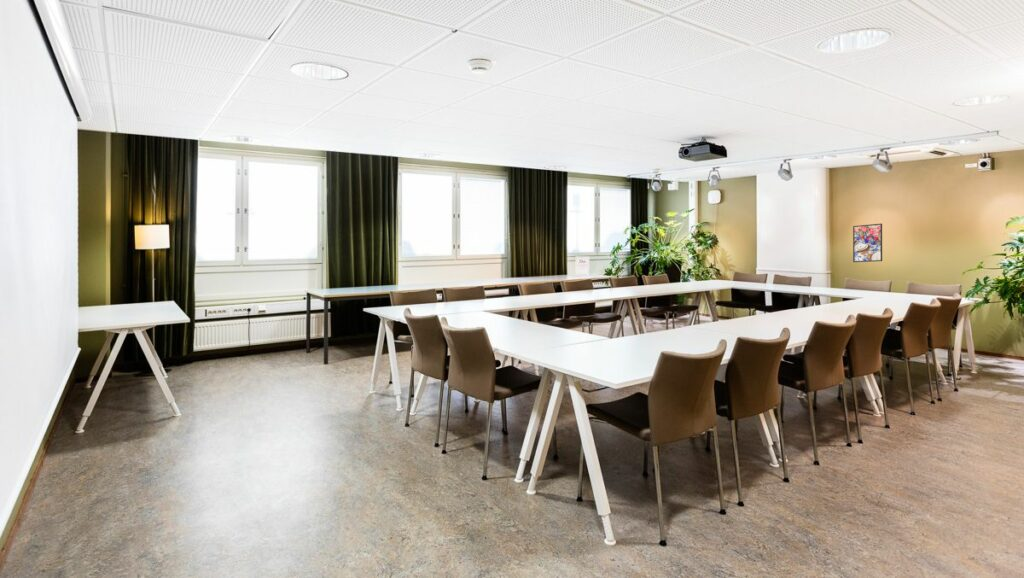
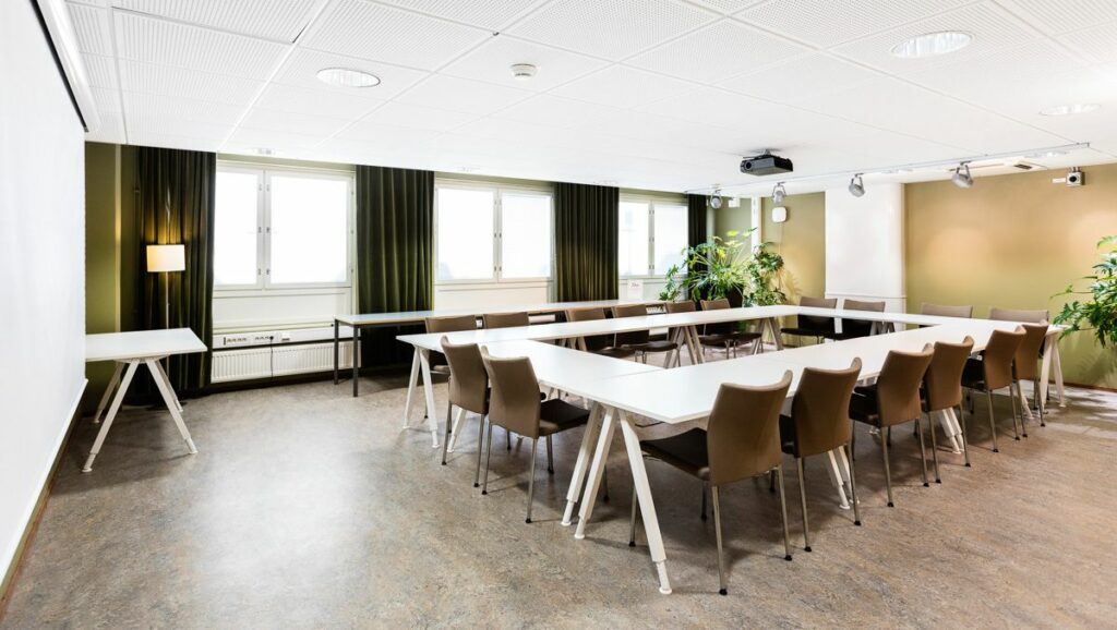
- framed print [852,222,883,263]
